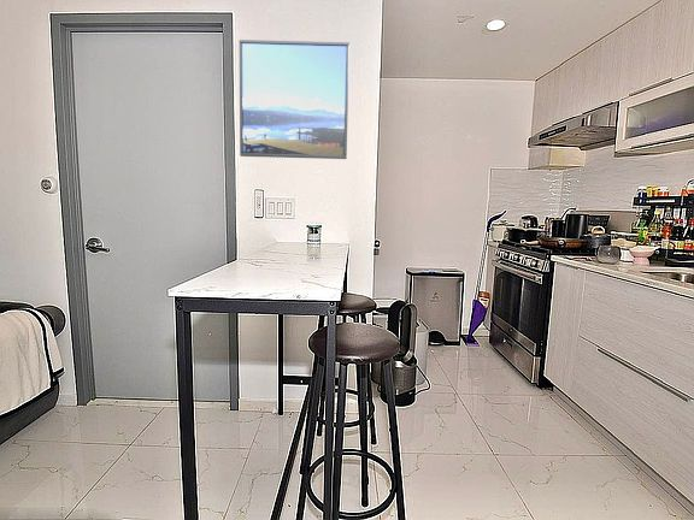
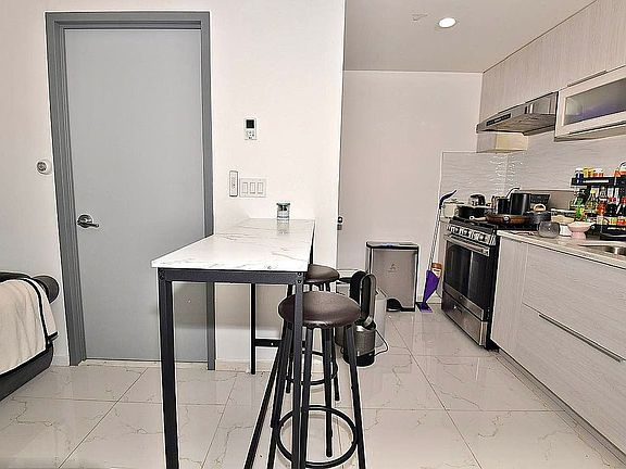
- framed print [239,39,351,160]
